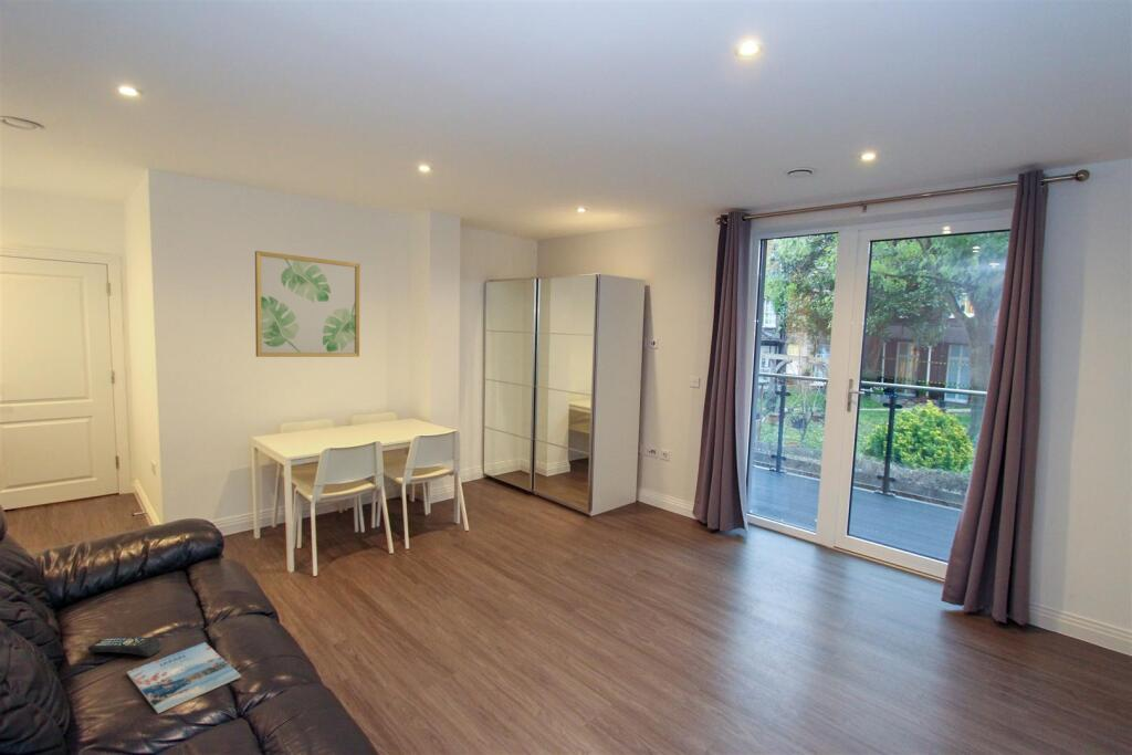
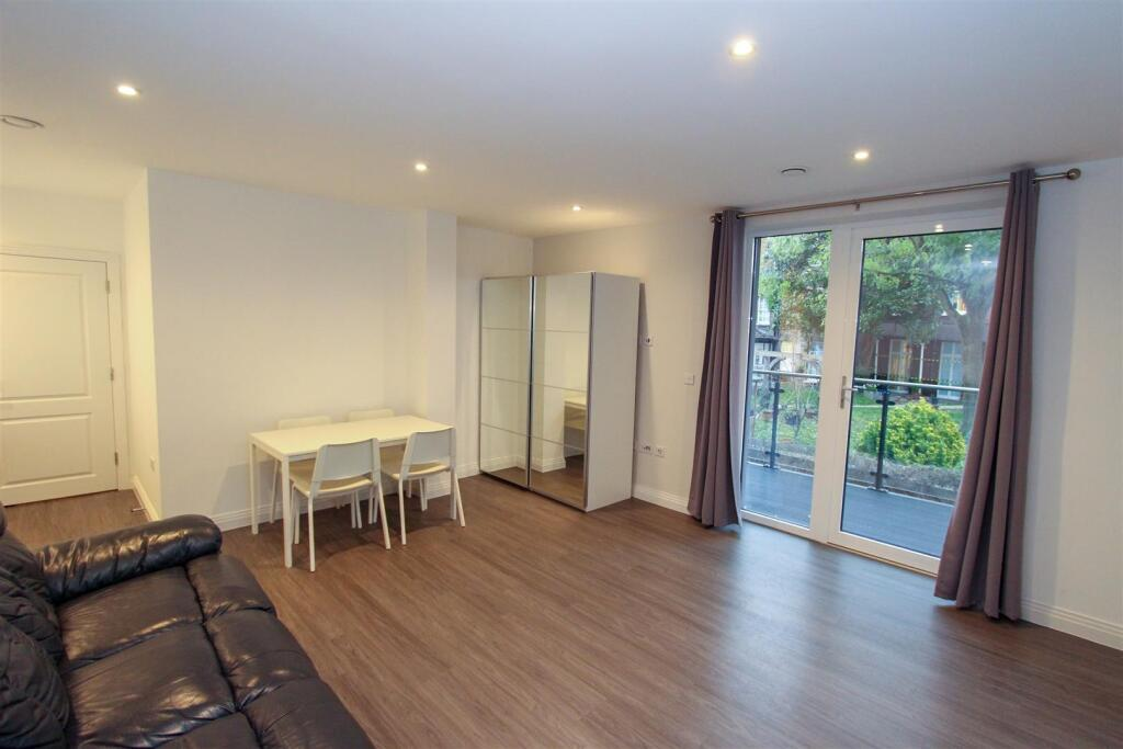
- magazine [126,641,242,714]
- wall art [254,250,360,358]
- remote control [86,637,163,658]
